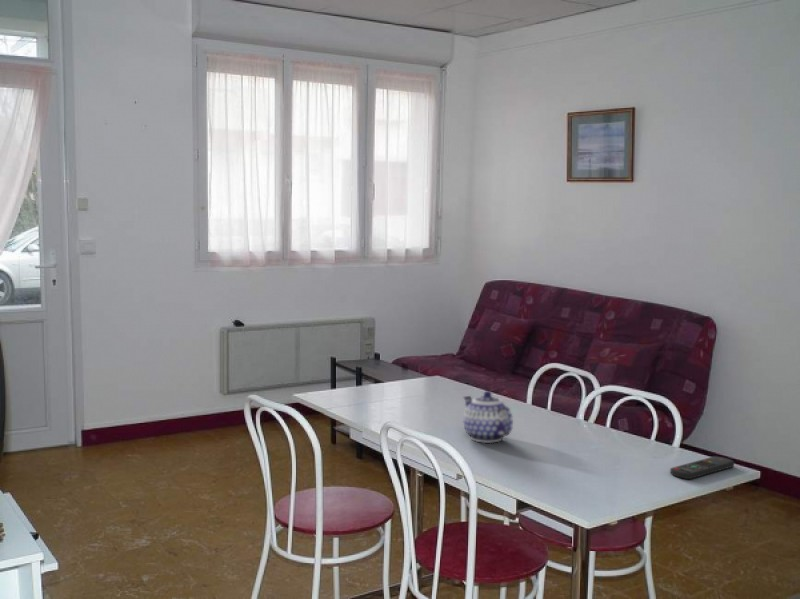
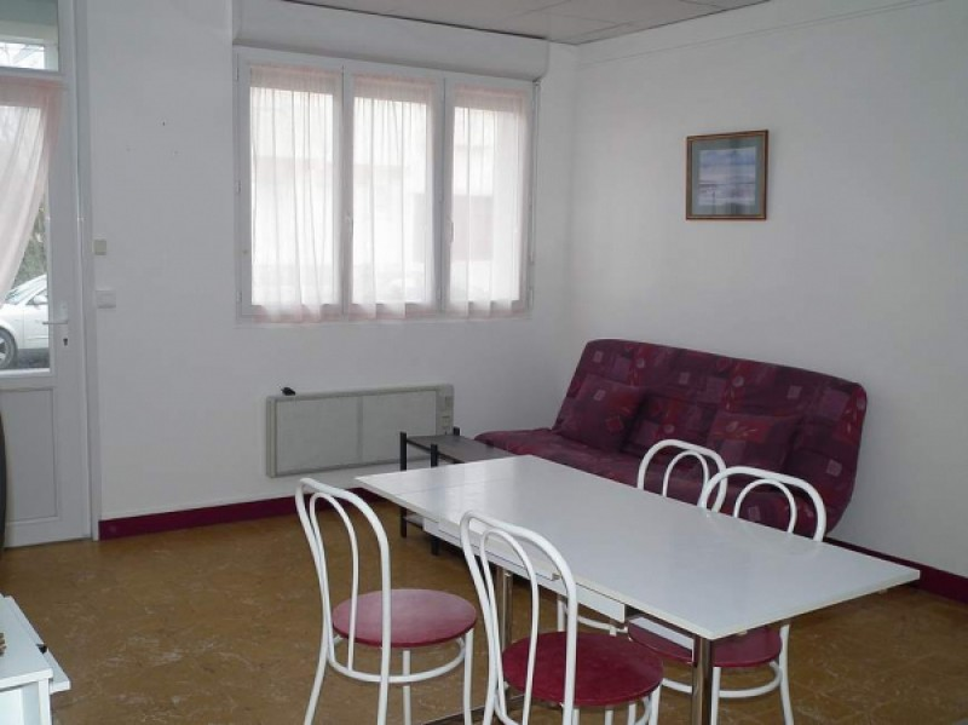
- teapot [462,390,514,444]
- remote control [669,455,735,480]
